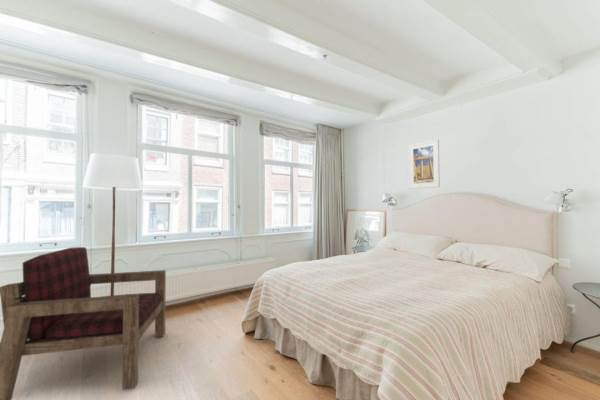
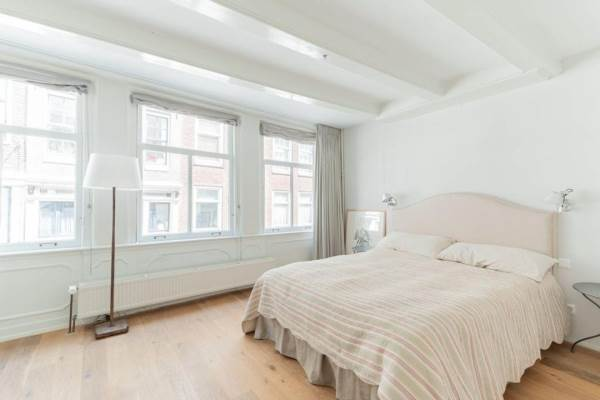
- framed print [407,138,441,190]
- armchair [0,246,167,400]
